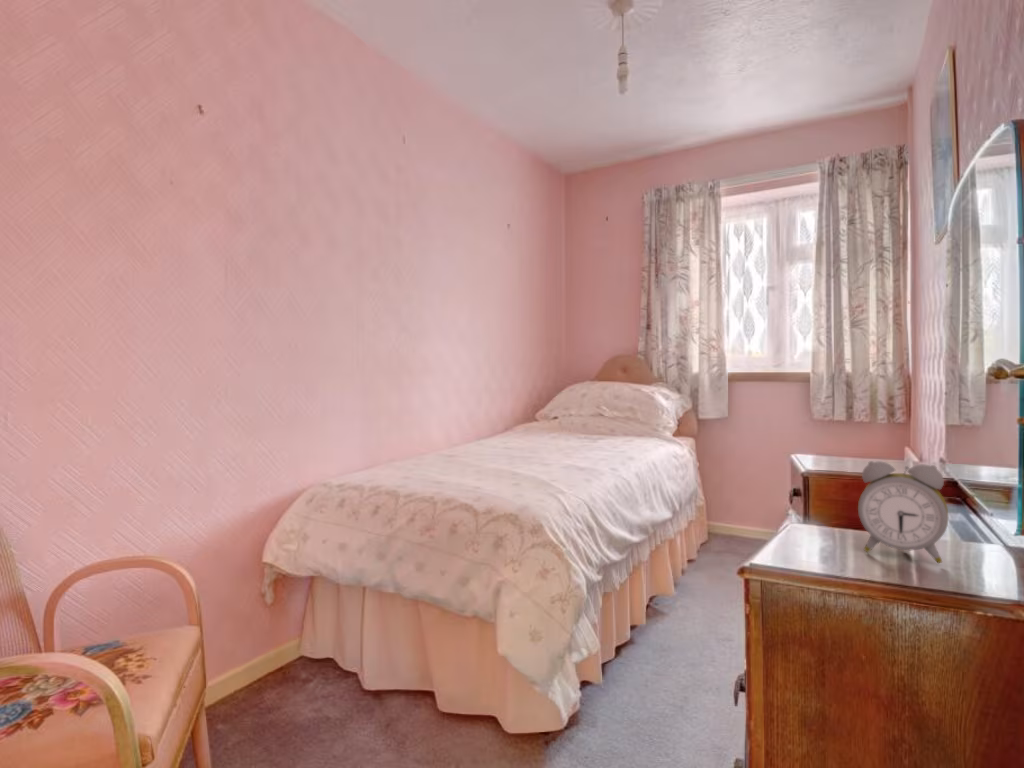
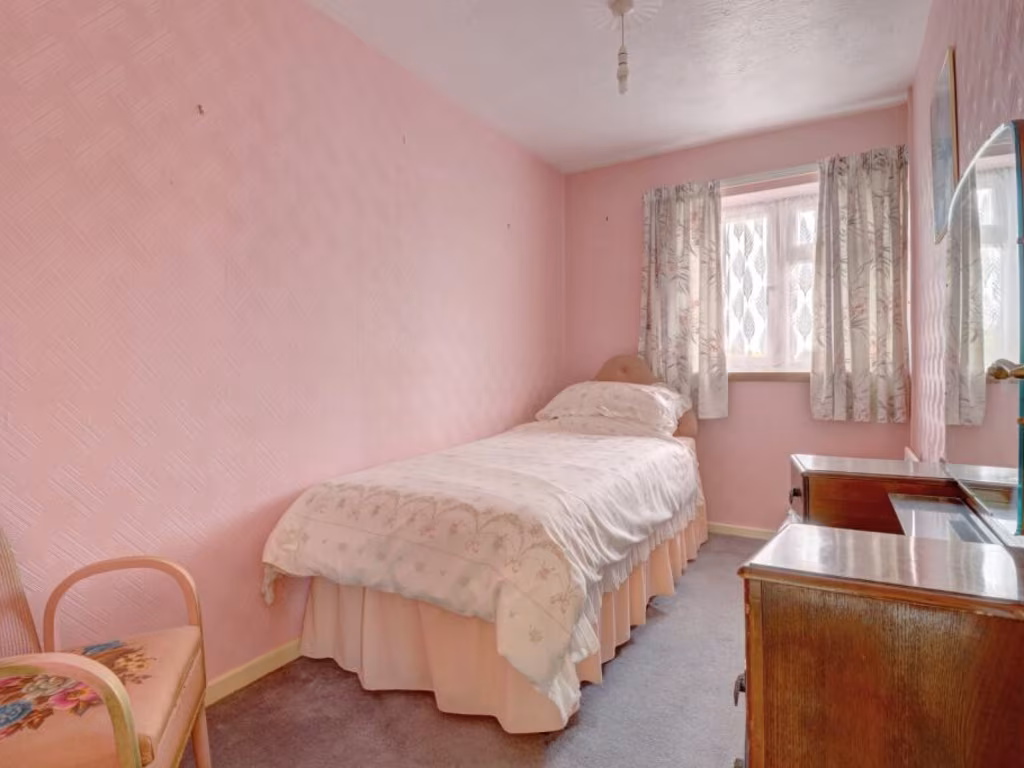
- alarm clock [857,460,949,564]
